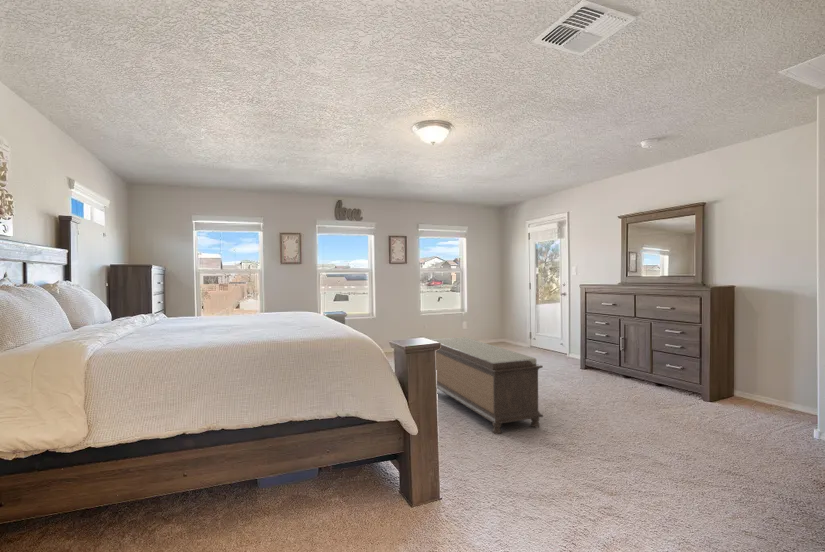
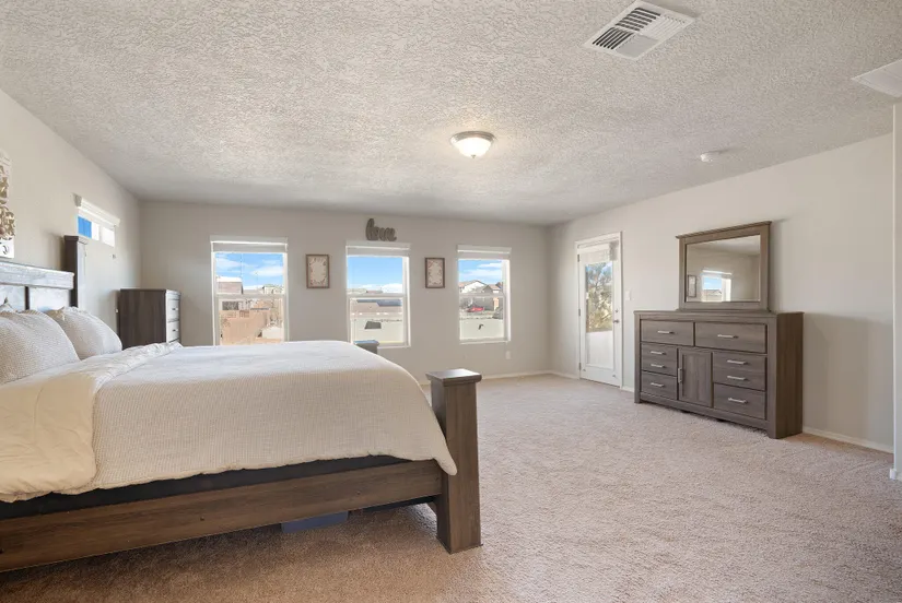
- bench [431,337,544,435]
